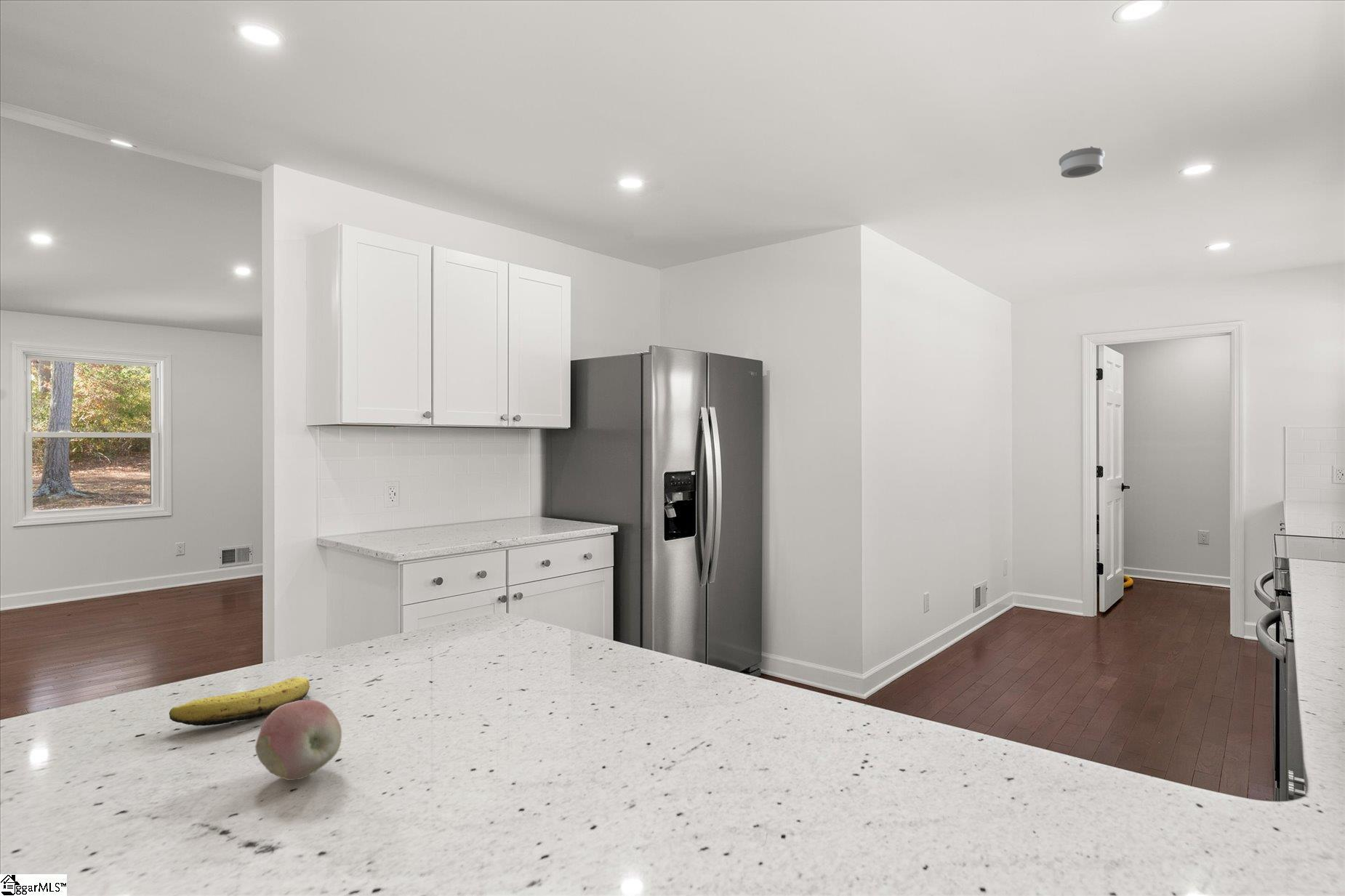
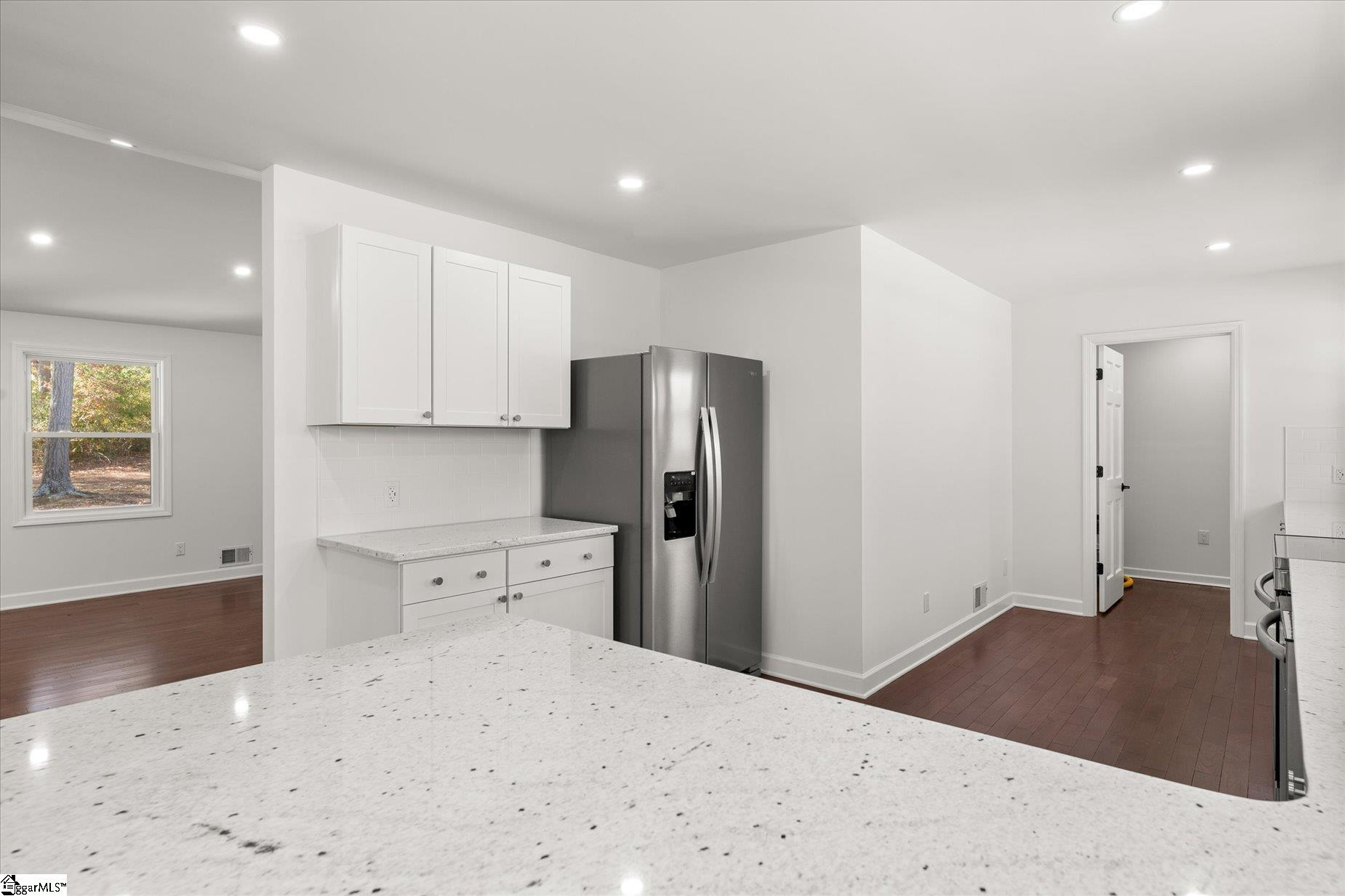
- banana [169,677,310,727]
- fruit [254,699,342,781]
- smoke detector [1059,145,1105,179]
